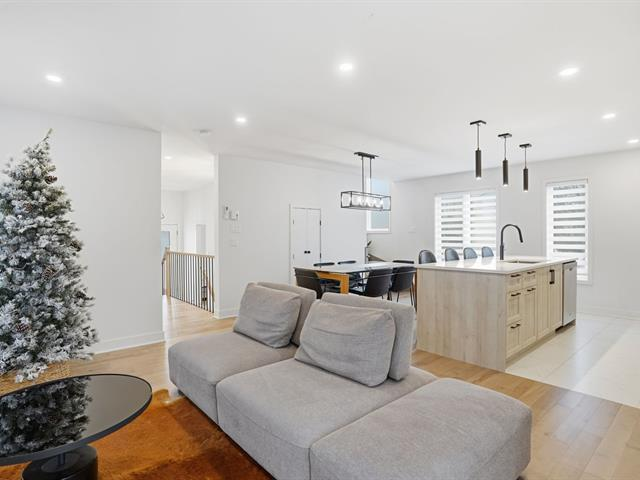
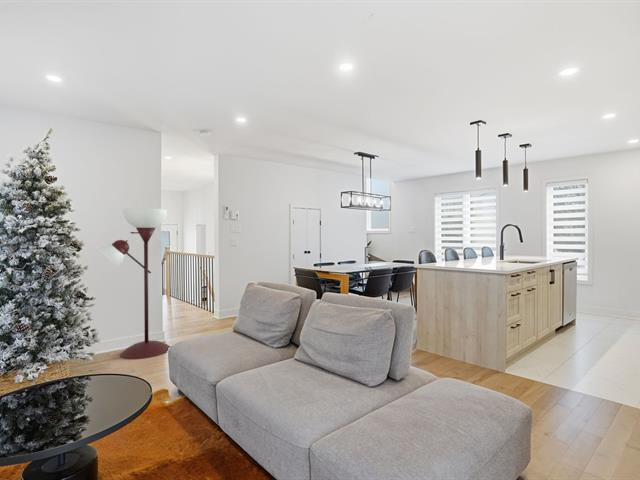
+ floor lamp [97,207,171,360]
